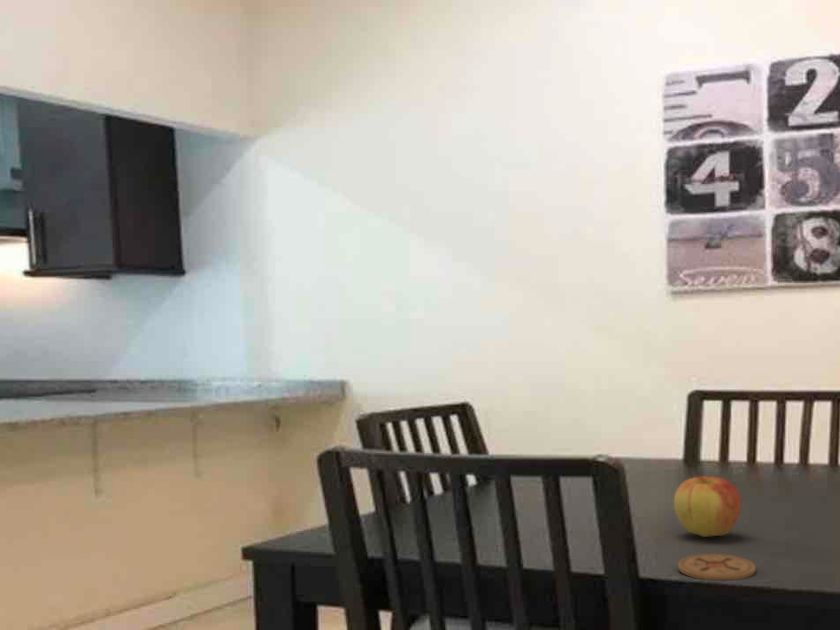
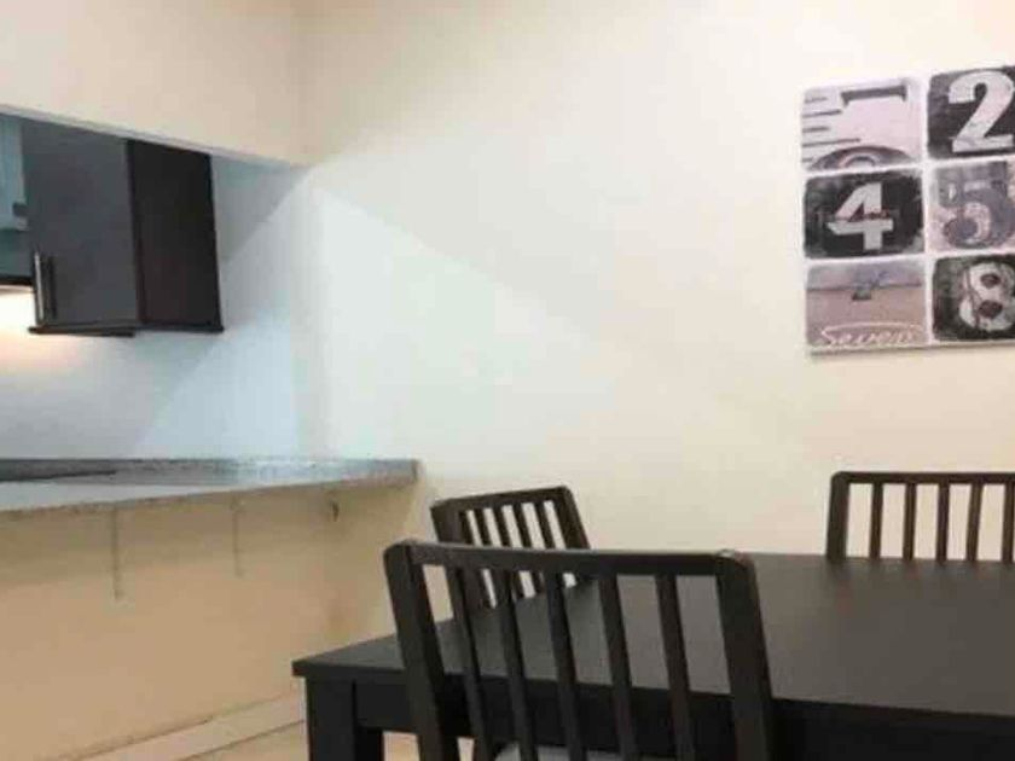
- coaster [677,553,757,581]
- apple [673,471,742,538]
